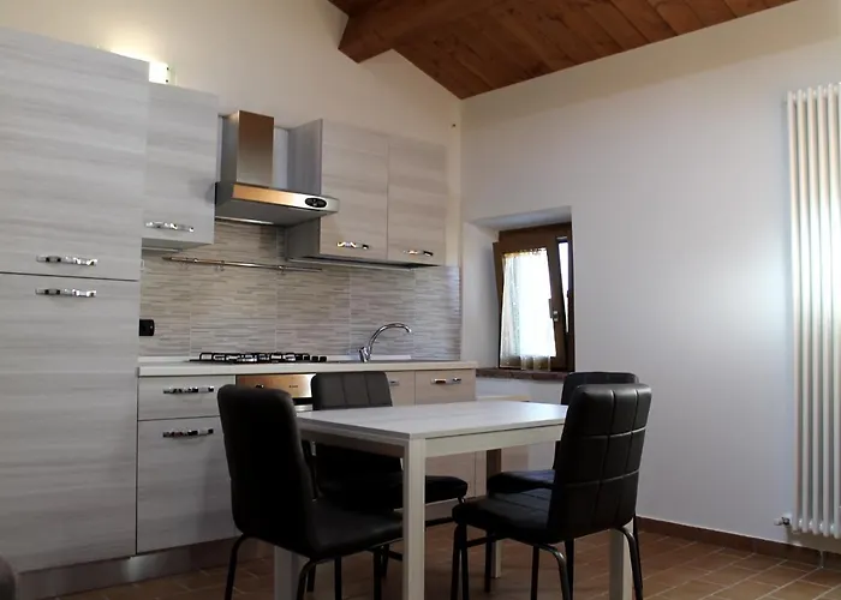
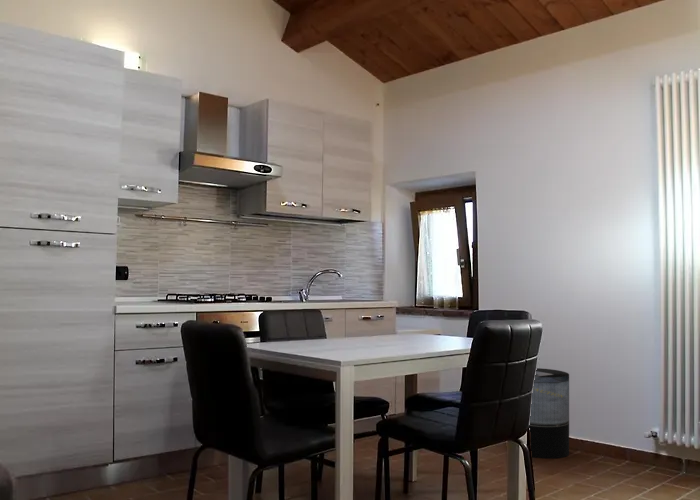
+ trash can [528,367,570,460]
